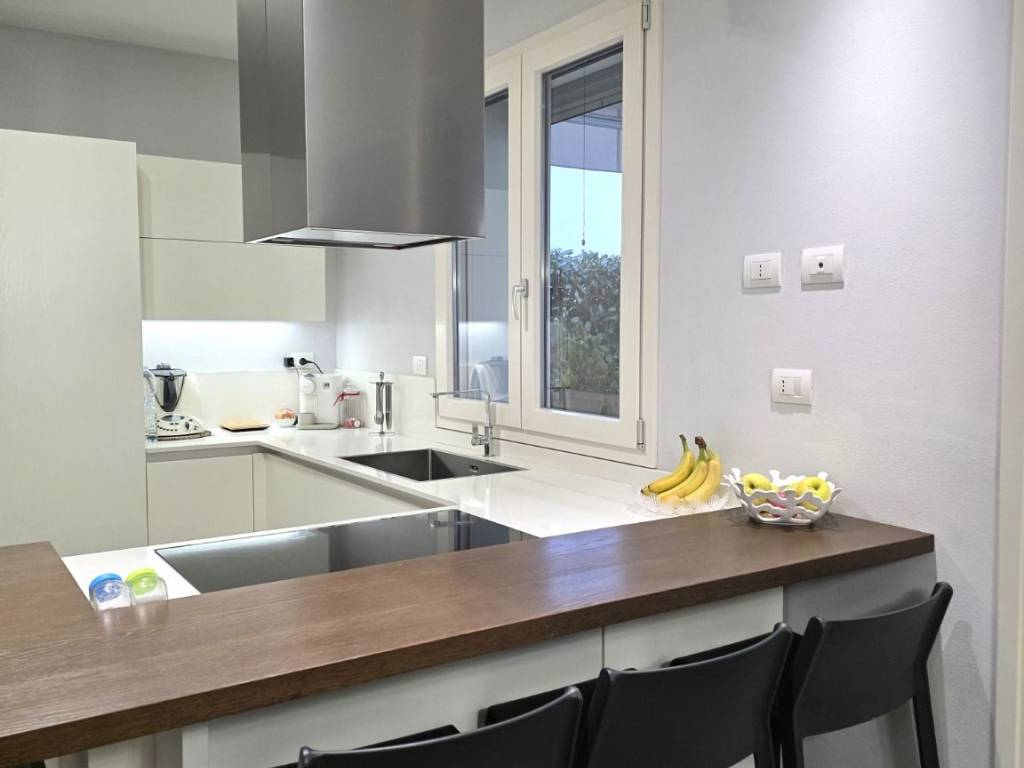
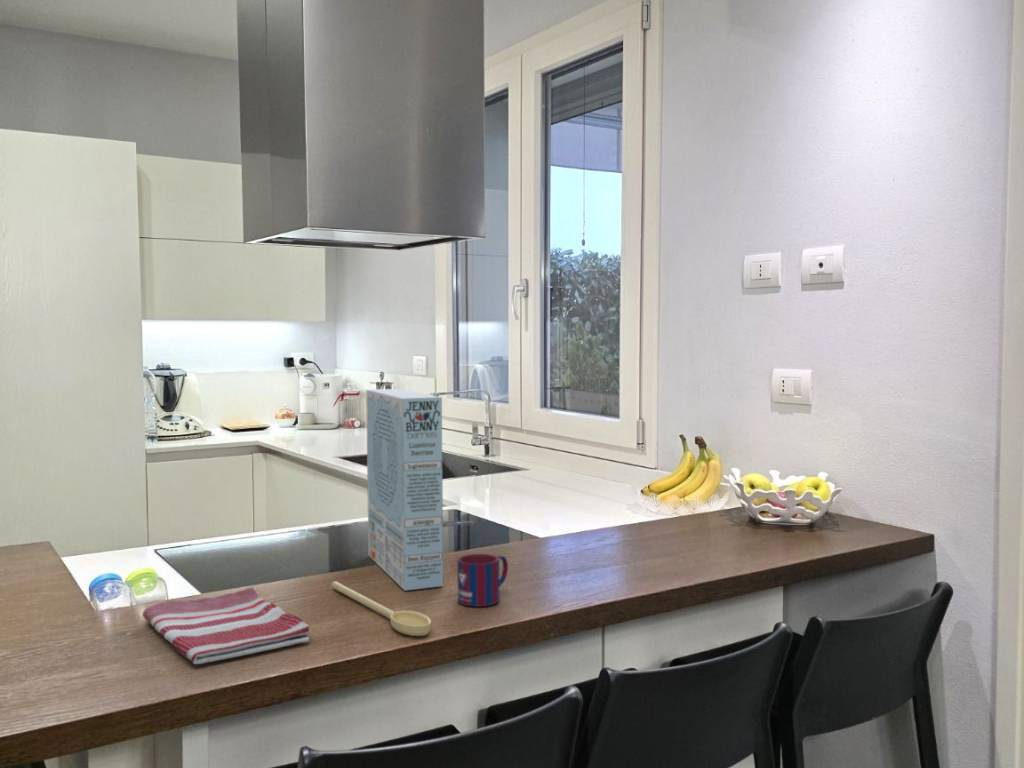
+ dish towel [142,586,312,665]
+ mug [456,553,509,608]
+ spoon [331,580,432,637]
+ cereal box [365,388,444,592]
